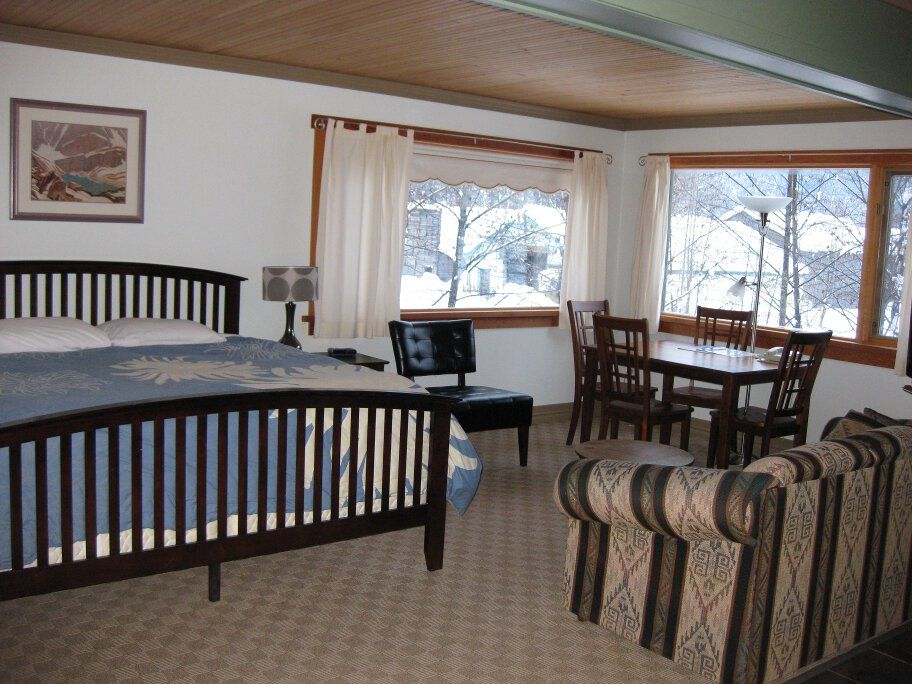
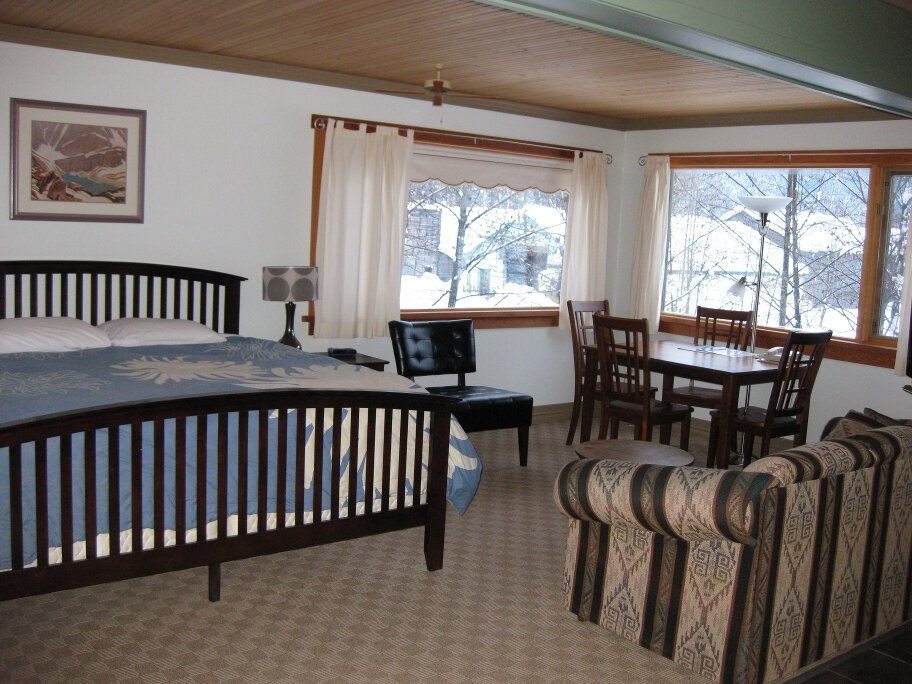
+ ceiling fan [372,63,503,124]
